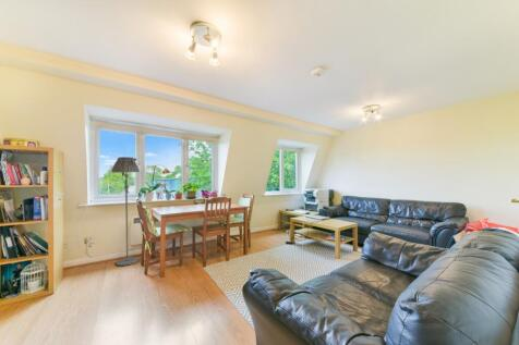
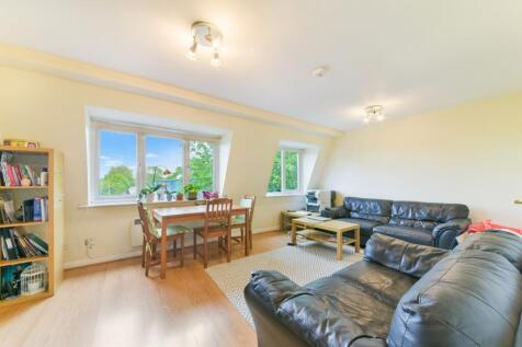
- floor lamp [110,156,141,267]
